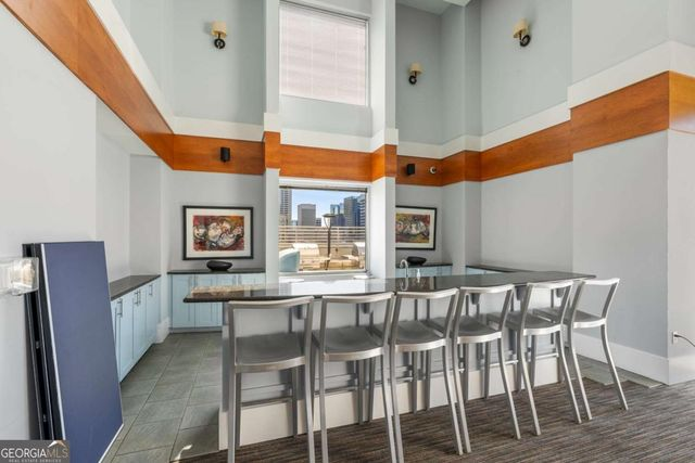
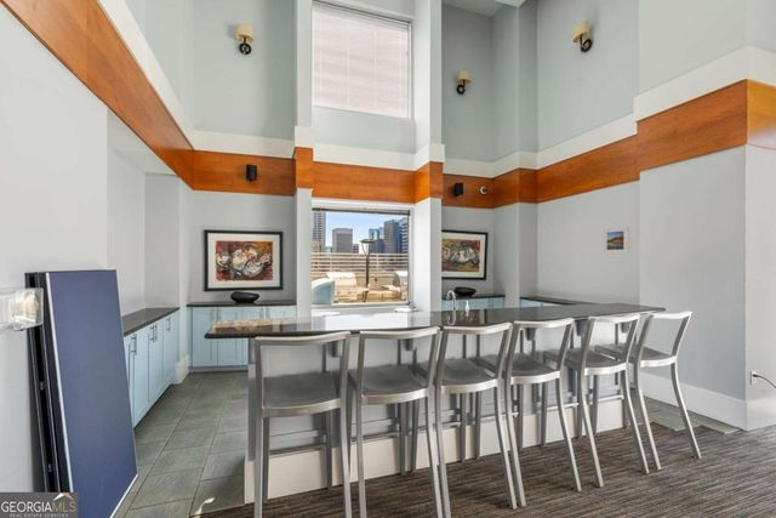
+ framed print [601,224,630,256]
